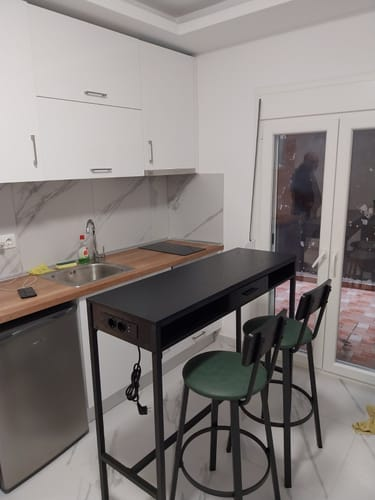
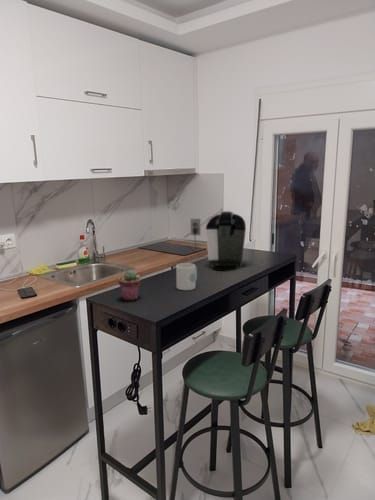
+ potted succulent [117,269,142,301]
+ coffee maker [189,210,247,272]
+ mug [175,262,198,291]
